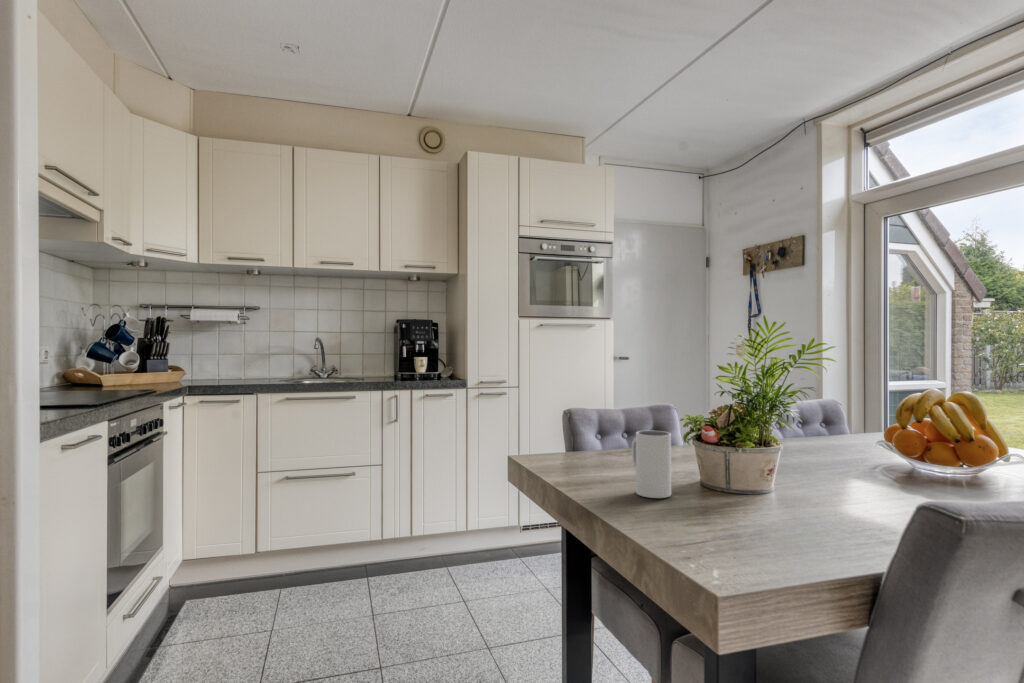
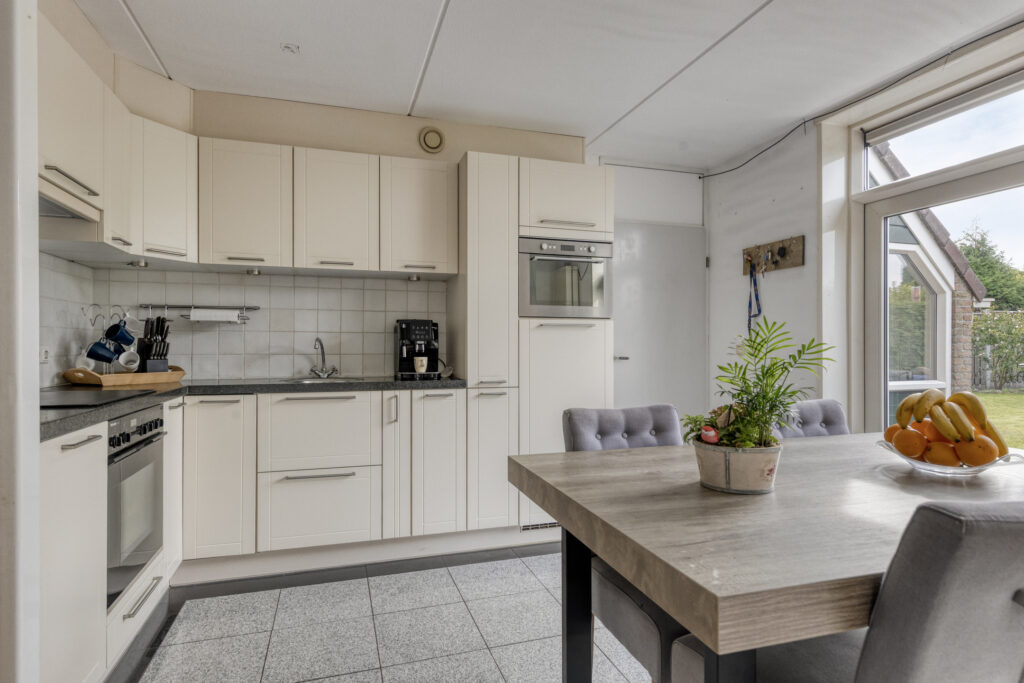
- mug [631,430,672,499]
